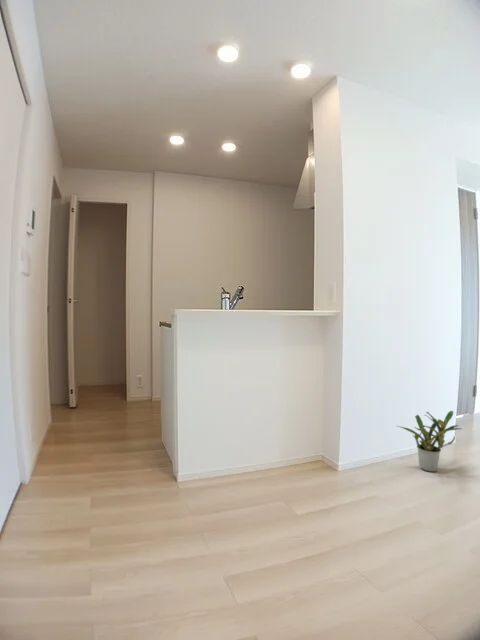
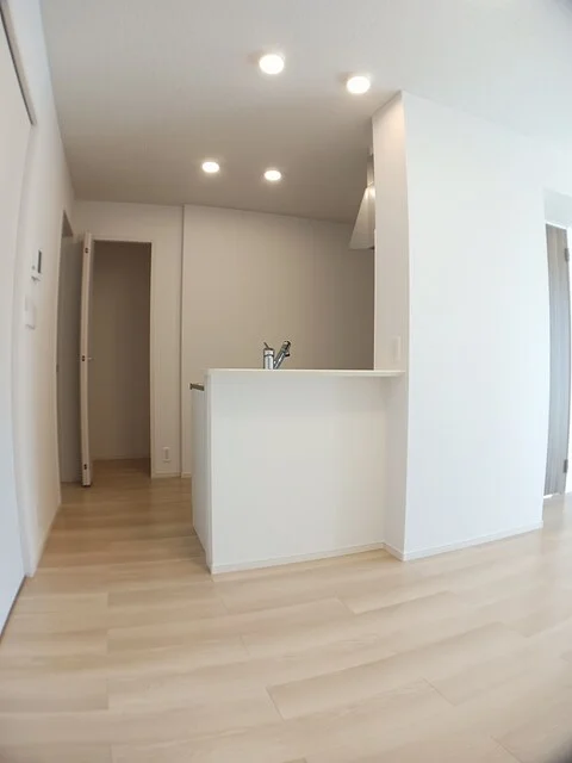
- potted plant [397,410,463,473]
